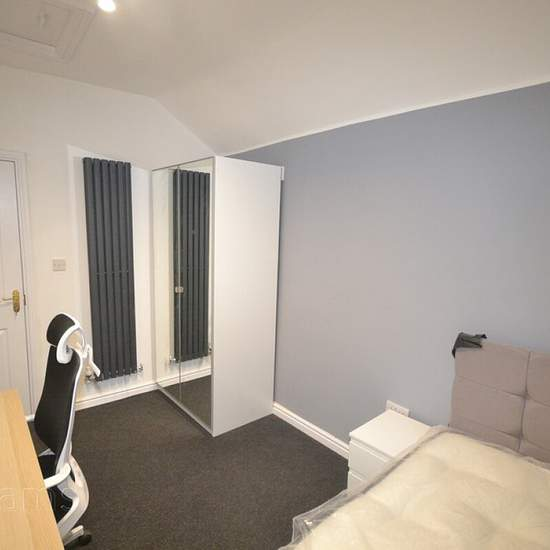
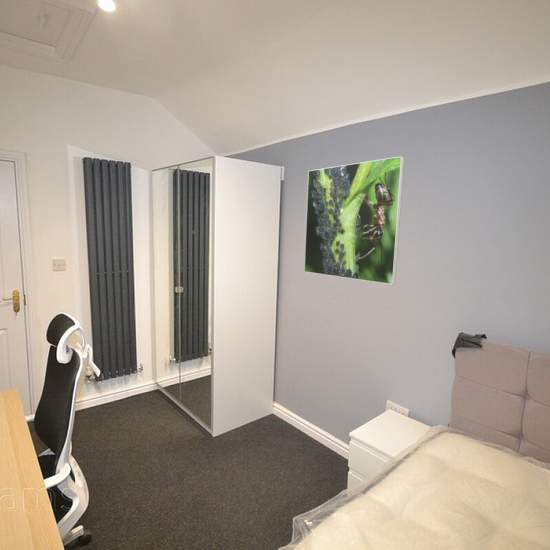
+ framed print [303,155,405,286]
